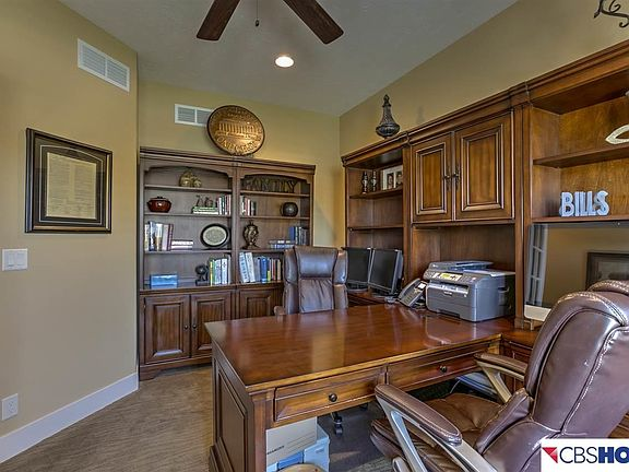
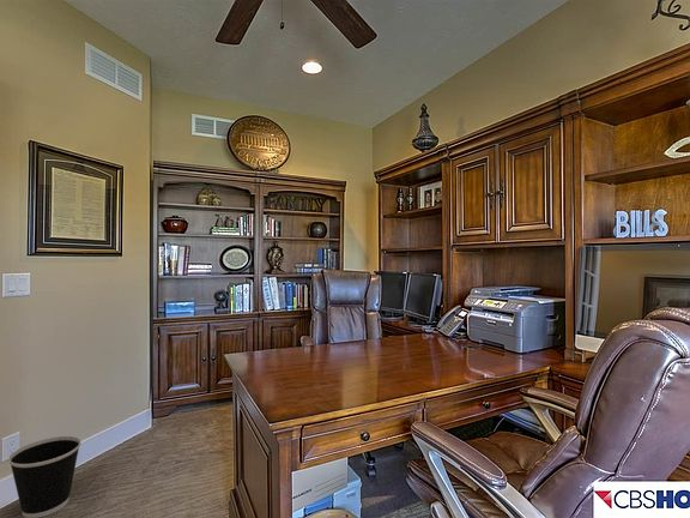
+ wastebasket [7,435,81,518]
